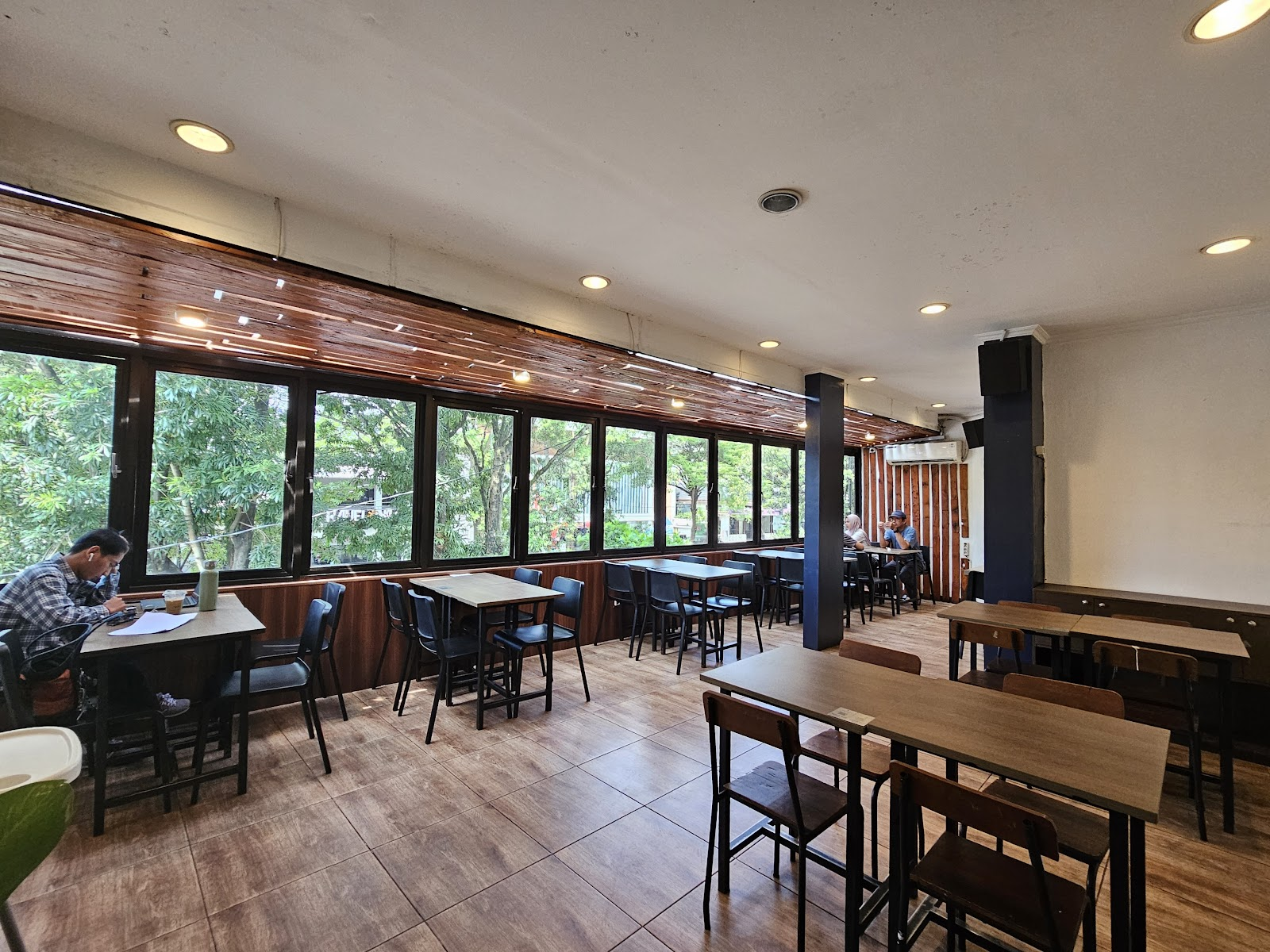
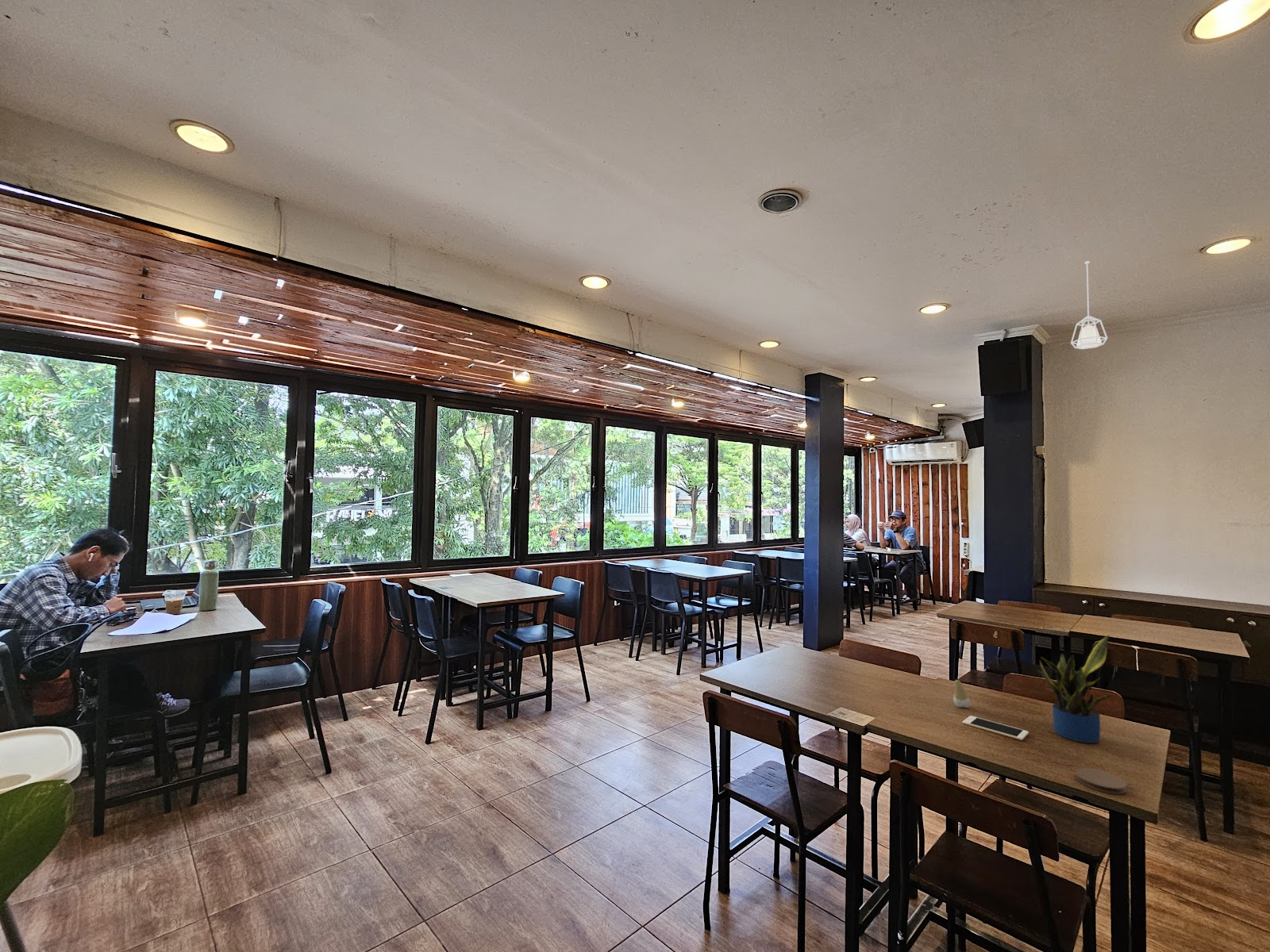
+ coaster [1075,767,1128,795]
+ tooth [952,679,971,708]
+ pendant lamp [1070,260,1108,350]
+ cell phone [962,715,1029,741]
+ potted plant [1037,635,1114,744]
